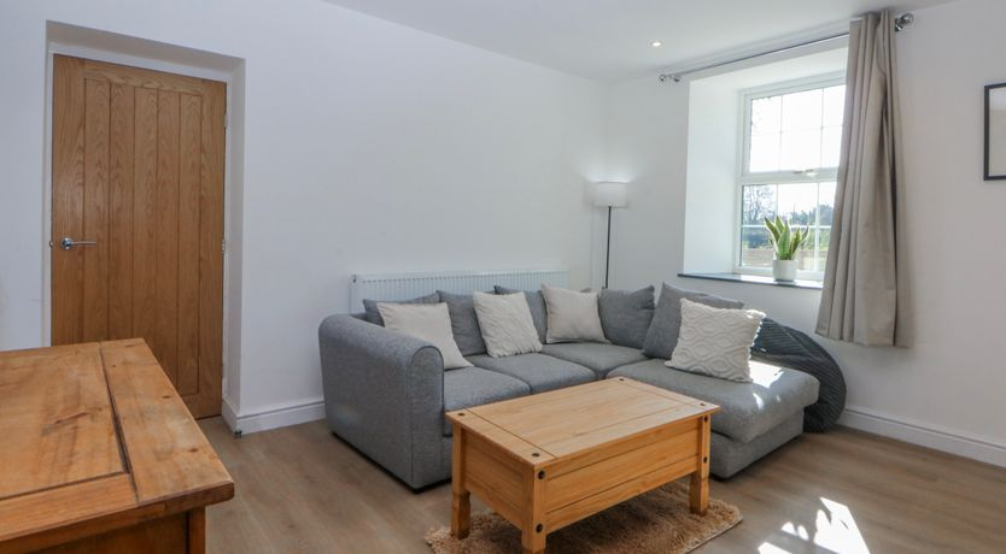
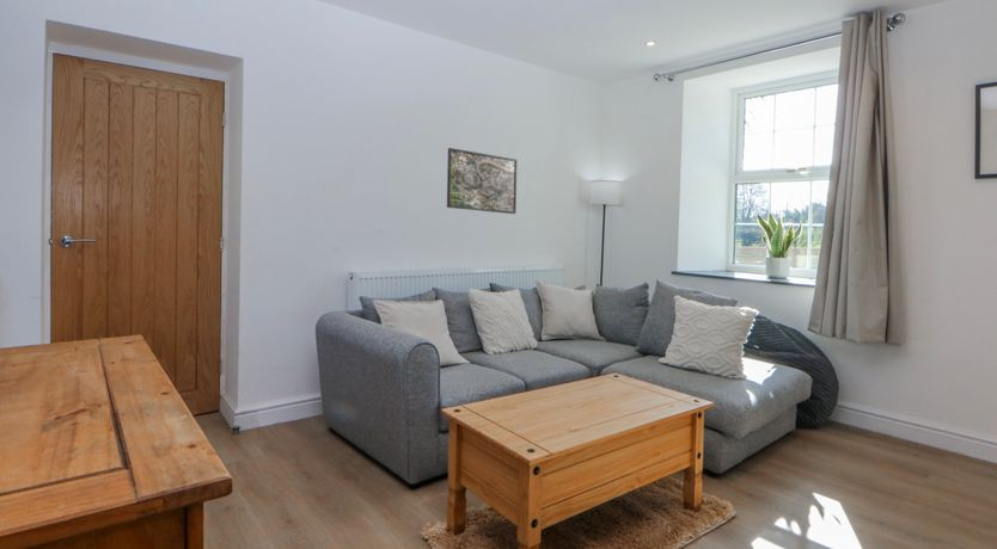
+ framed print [446,147,519,215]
